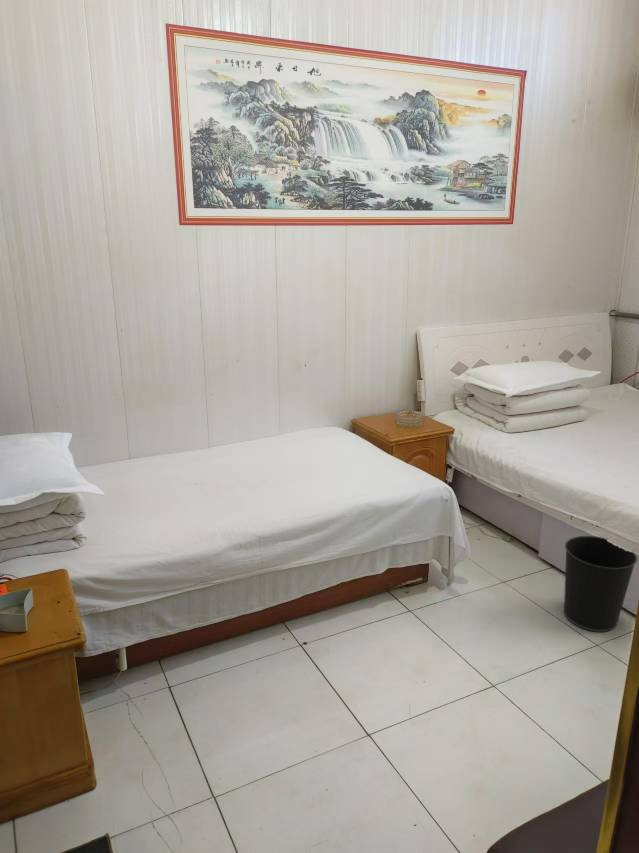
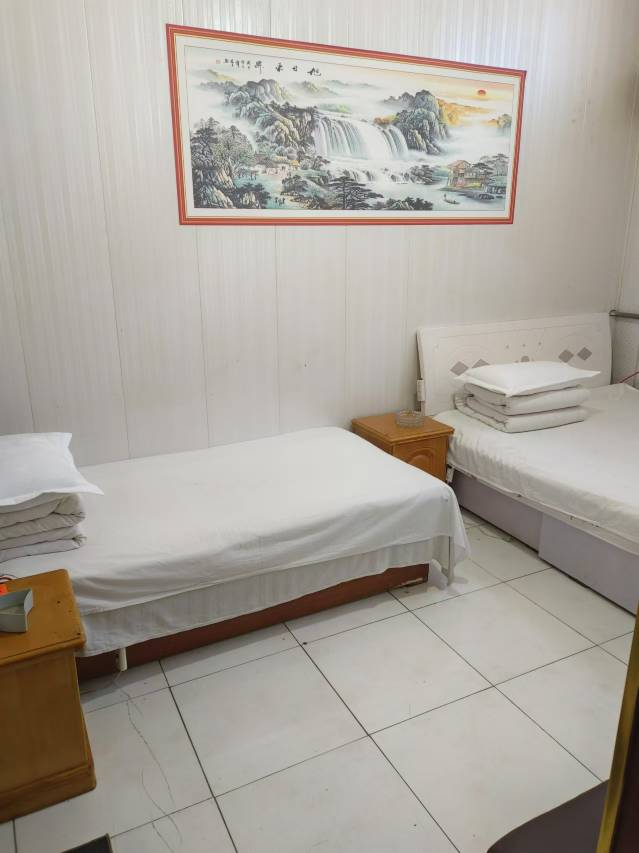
- wastebasket [563,535,638,633]
